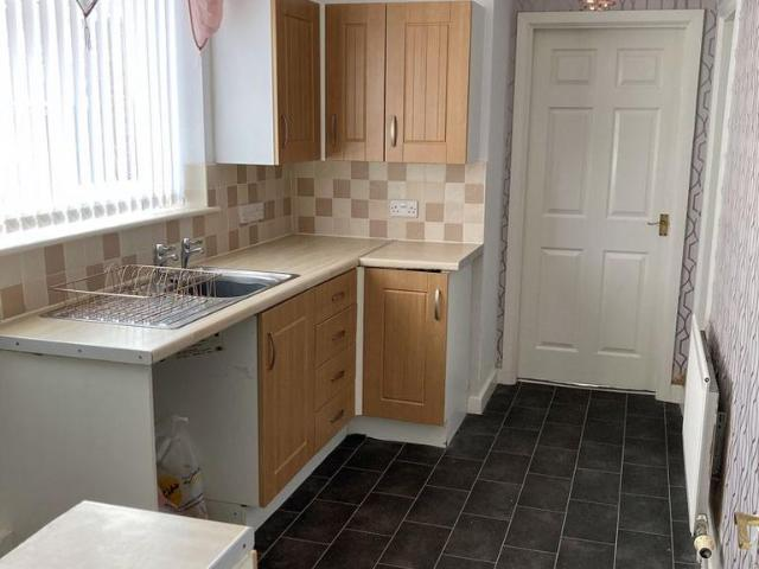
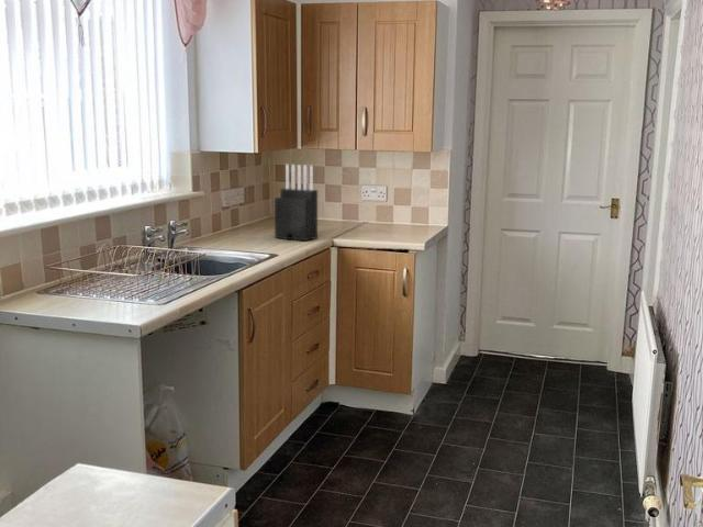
+ knife block [274,164,319,242]
